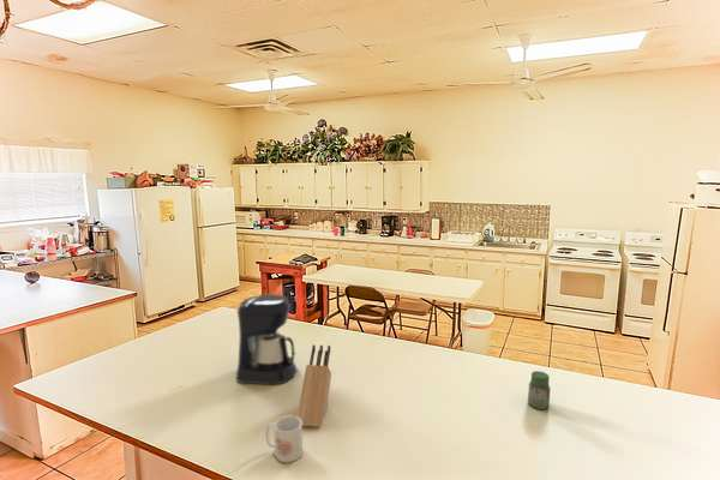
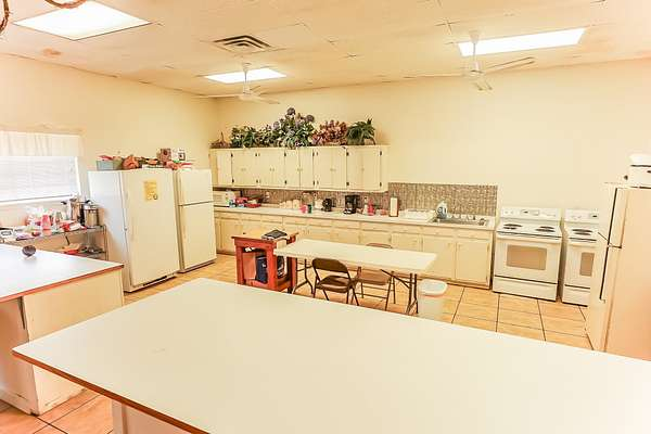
- coffee maker [235,293,298,385]
- knife block [296,343,332,428]
- jar [527,370,552,410]
- mug [264,414,304,463]
